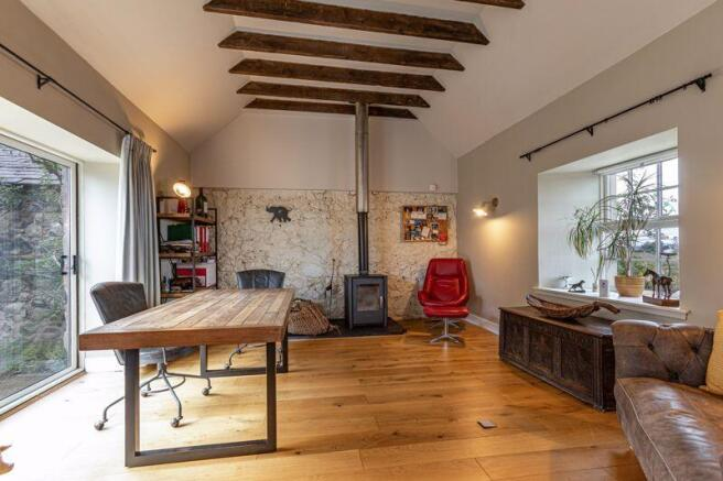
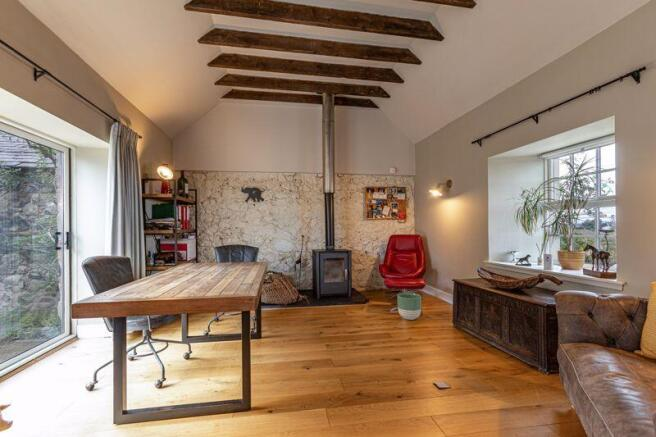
+ planter [397,292,422,321]
